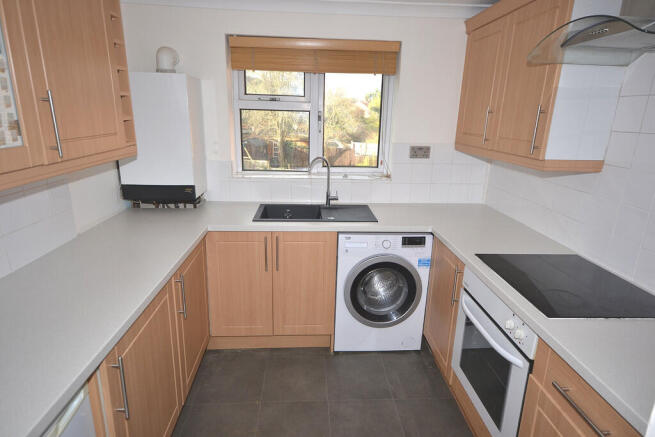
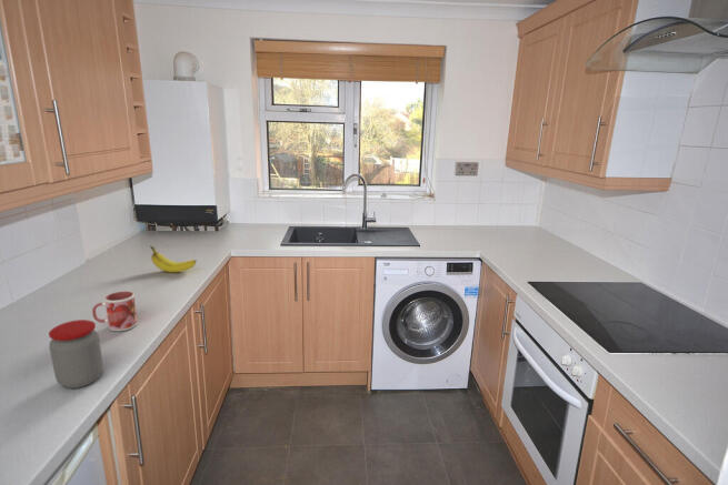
+ fruit [149,245,198,273]
+ jar [48,319,104,390]
+ mug [91,291,139,332]
